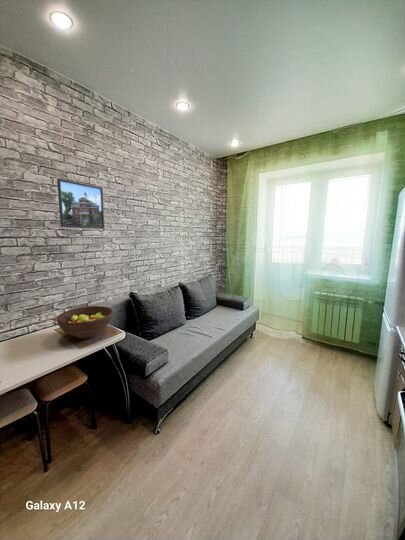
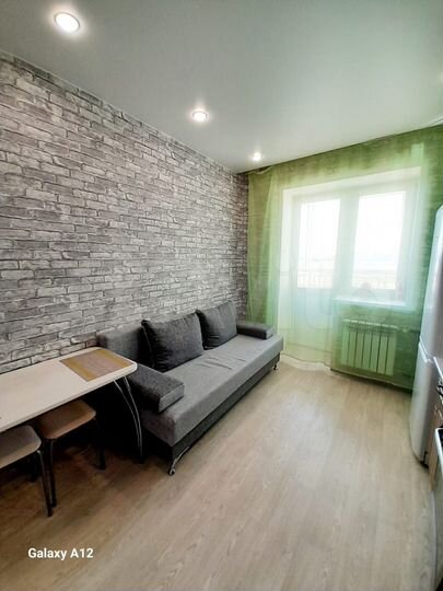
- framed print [56,178,106,230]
- fruit bowl [56,305,114,340]
